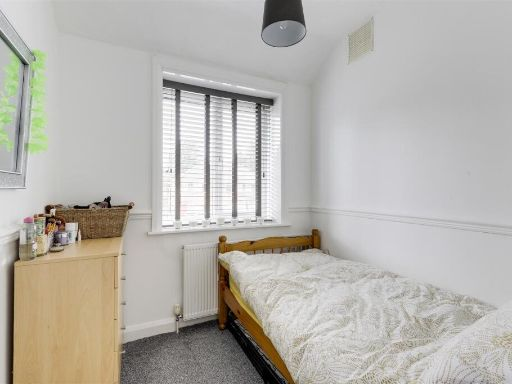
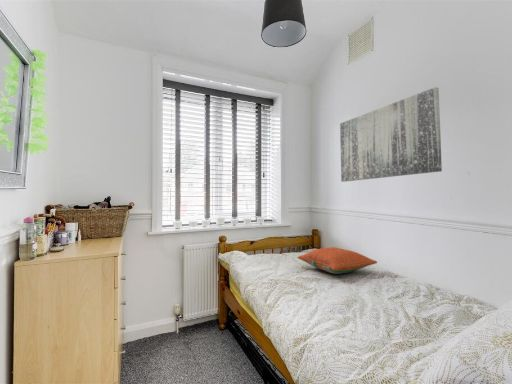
+ wall art [339,86,443,183]
+ pillow [296,246,378,275]
